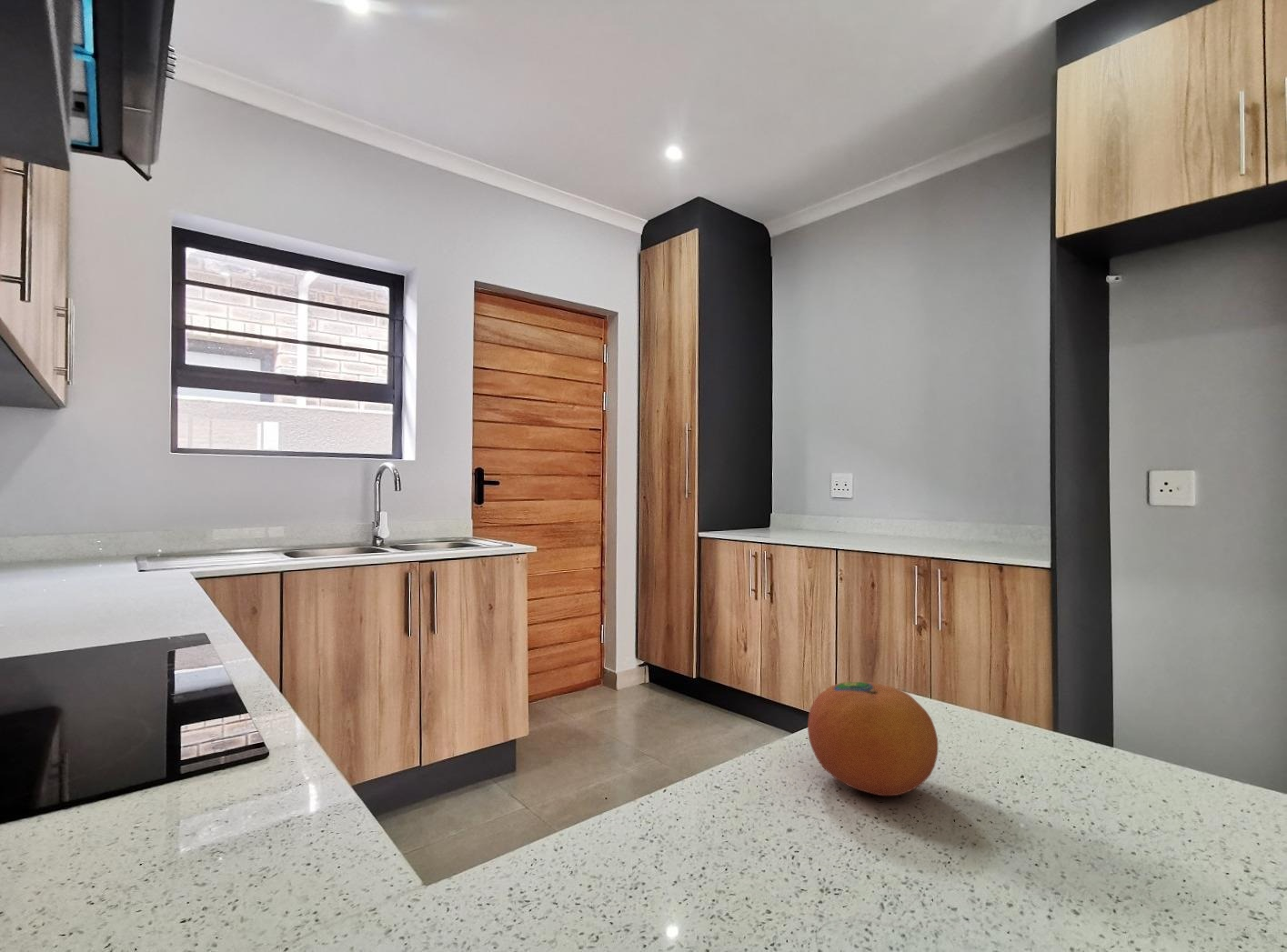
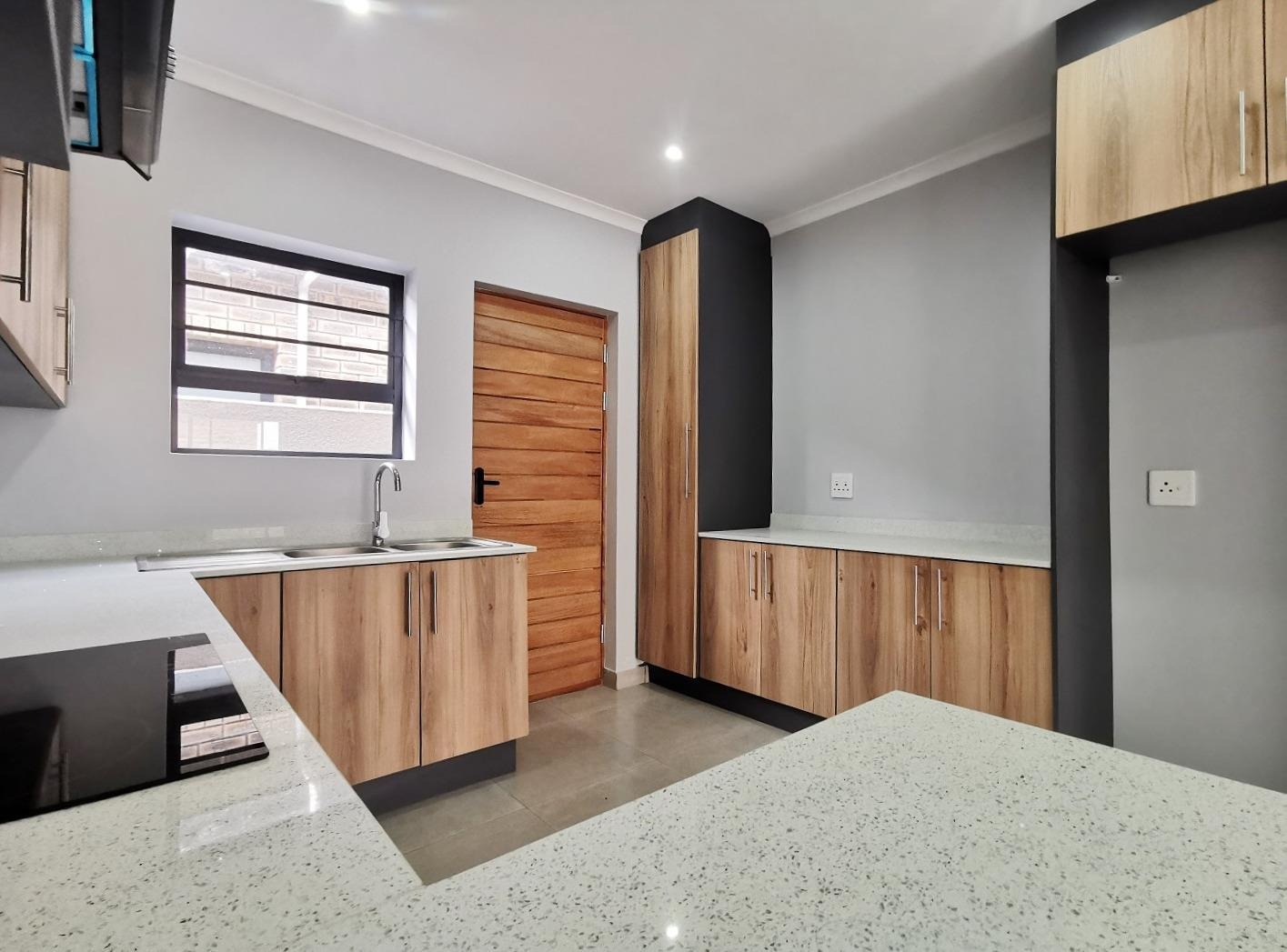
- fruit [807,681,939,797]
